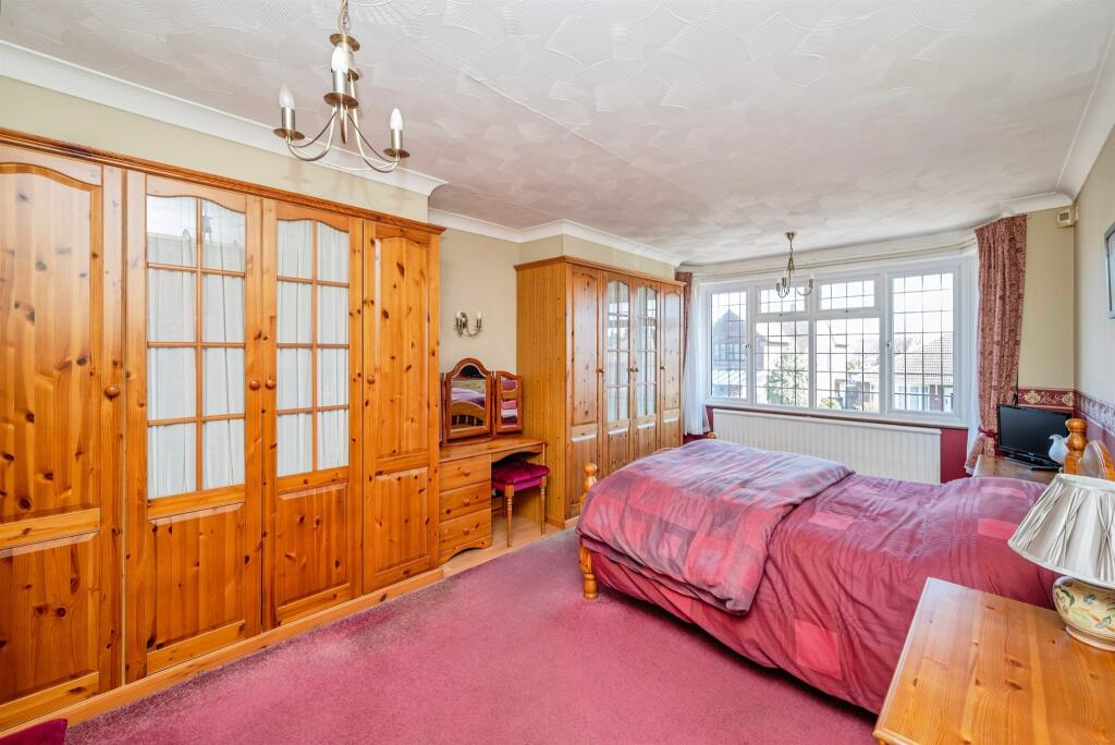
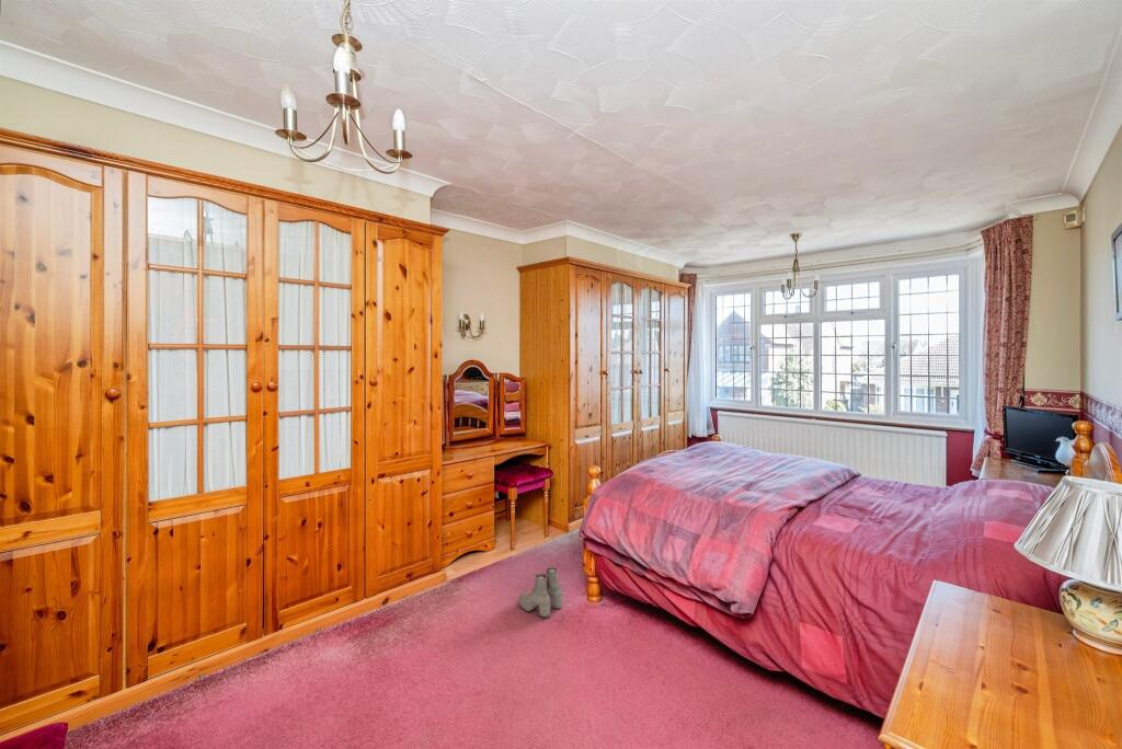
+ boots [517,566,563,619]
